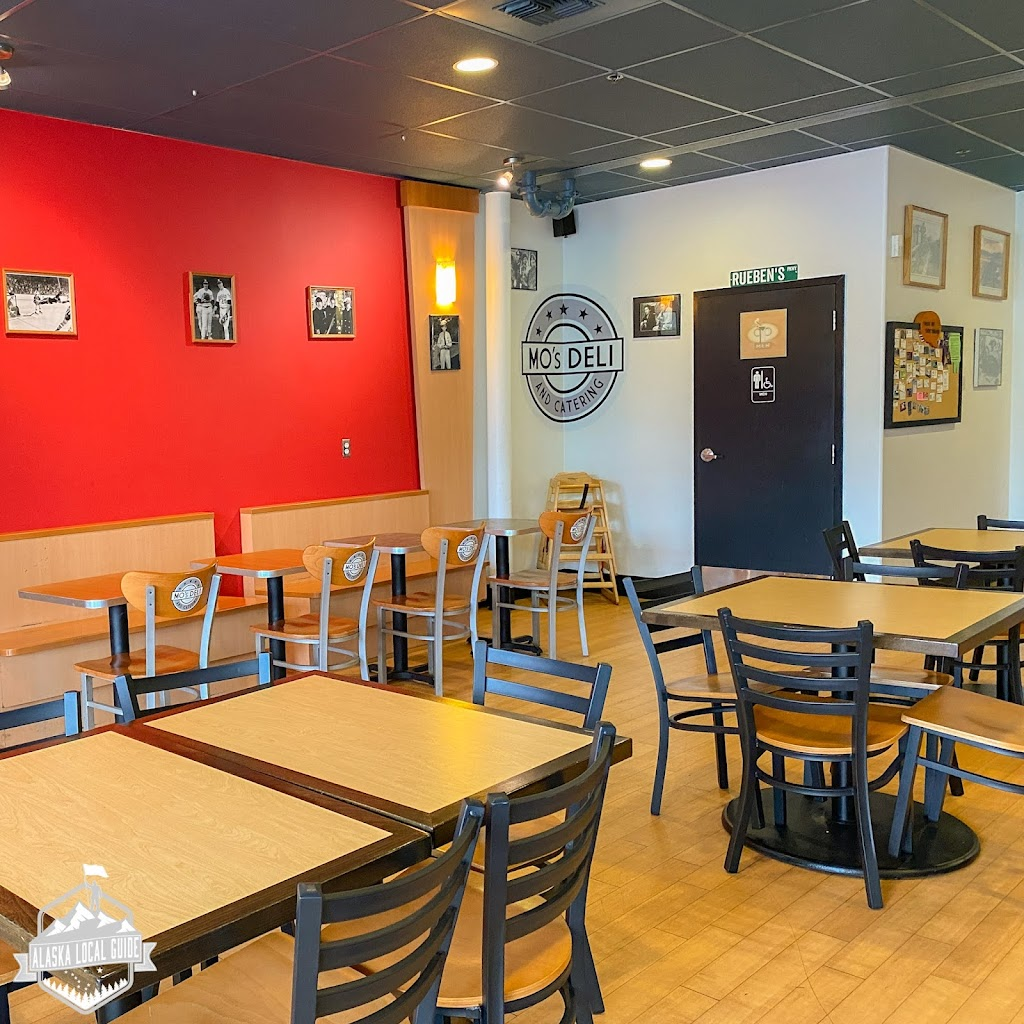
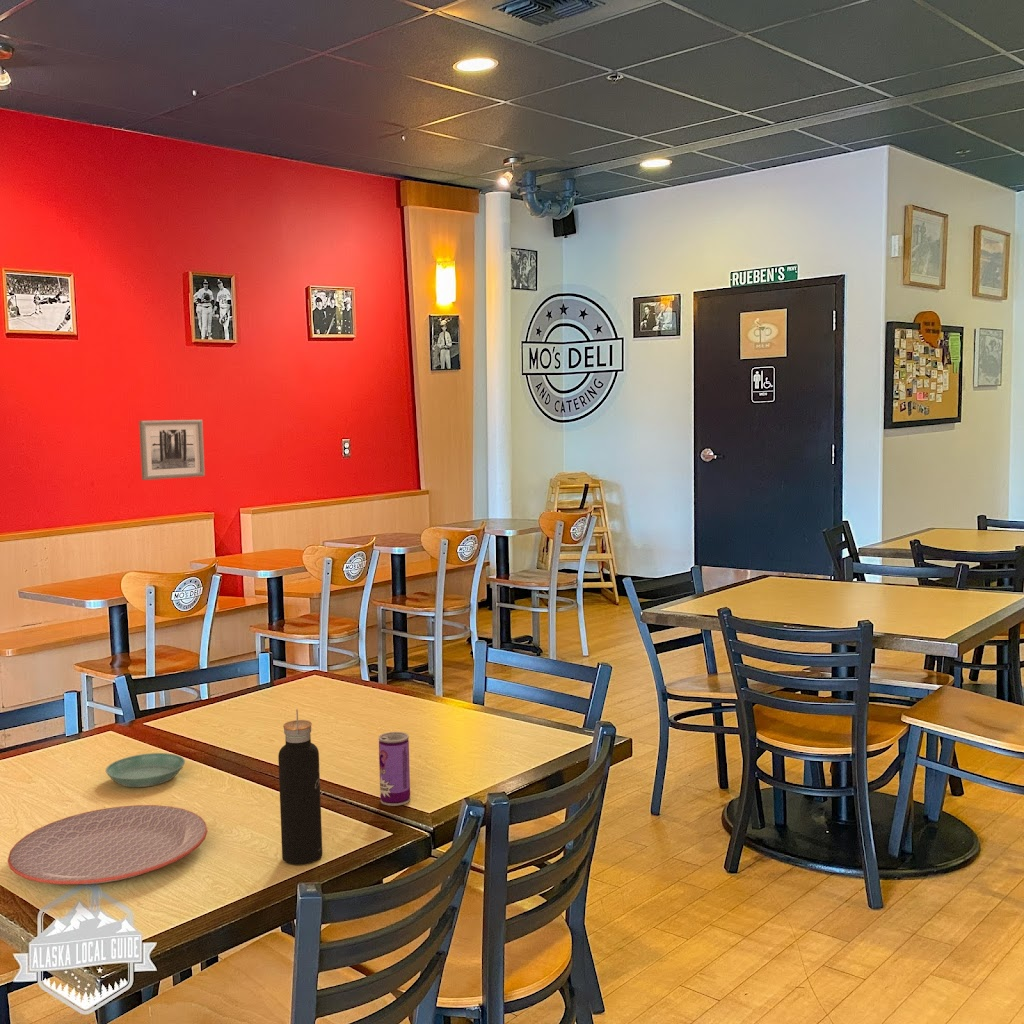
+ water bottle [277,708,323,866]
+ saucer [105,752,186,788]
+ wall art [138,419,206,481]
+ plate [7,804,208,885]
+ beverage can [378,731,411,807]
